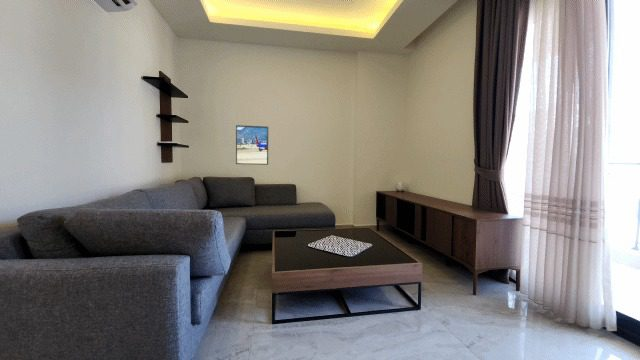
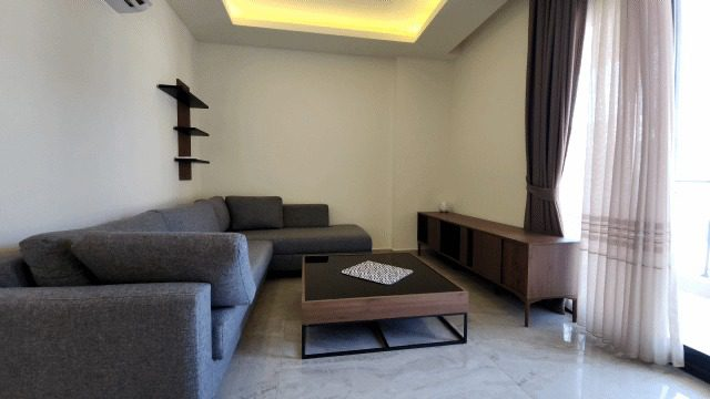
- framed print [235,124,269,166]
